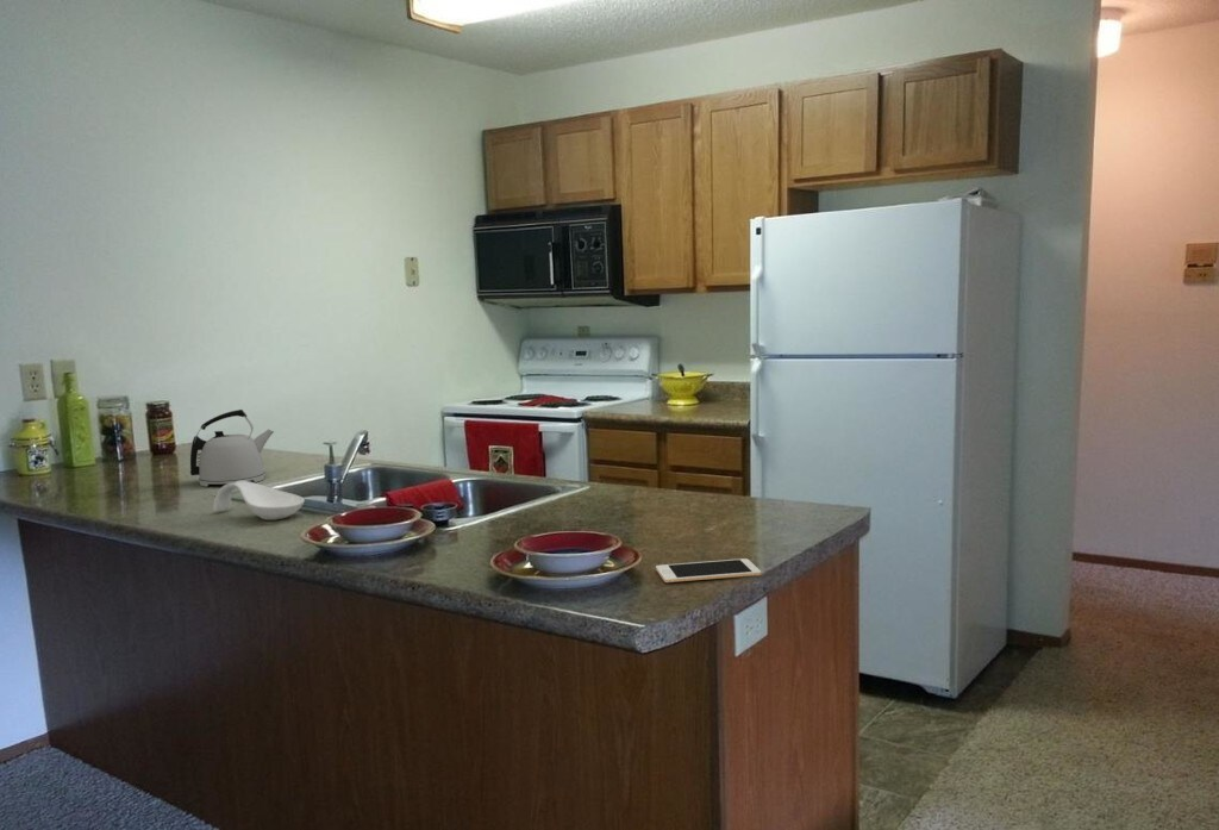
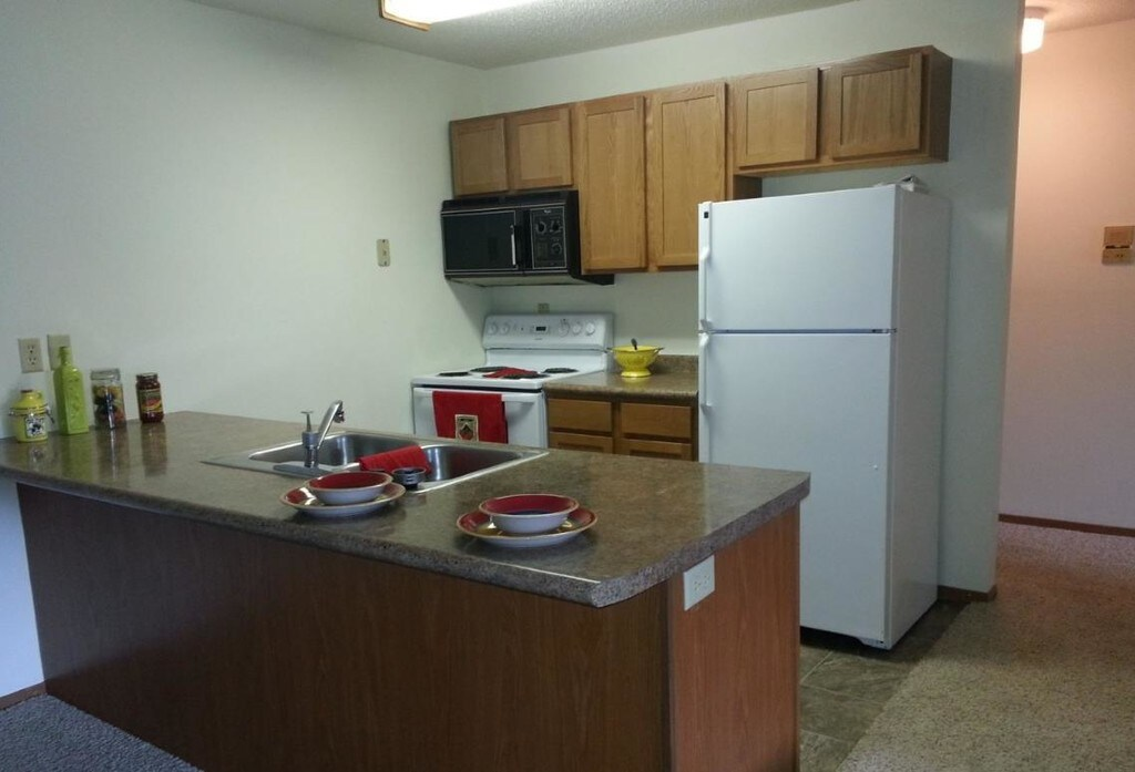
- cell phone [655,557,762,584]
- spoon rest [212,481,306,522]
- kettle [189,408,275,487]
